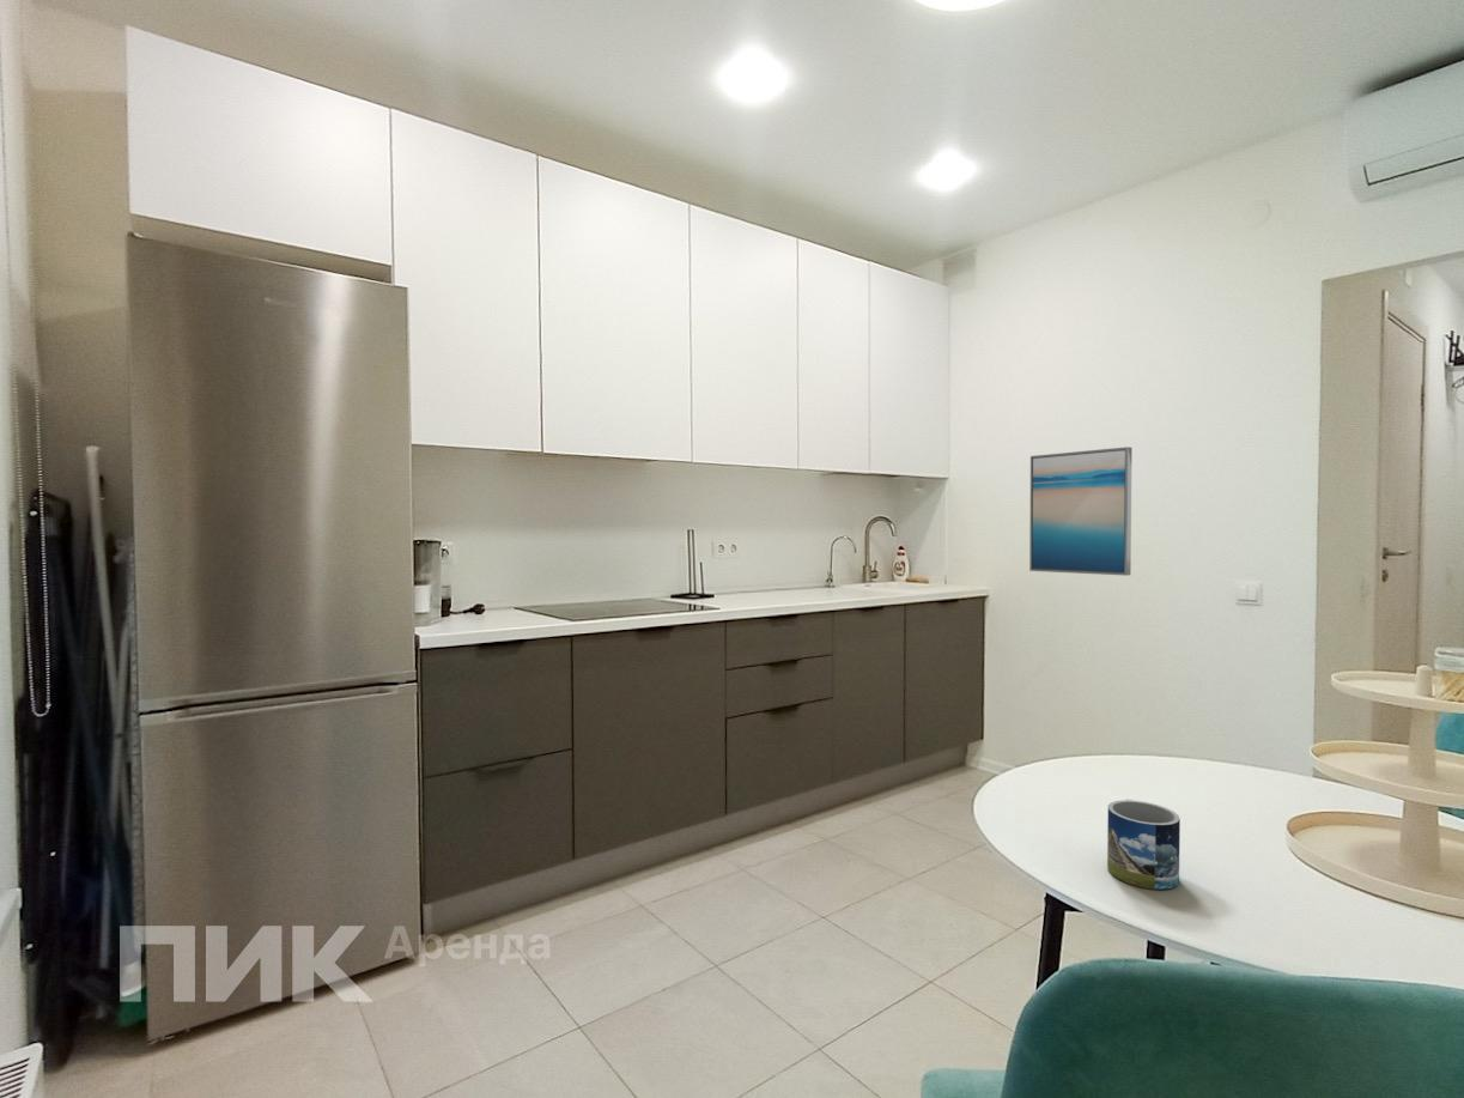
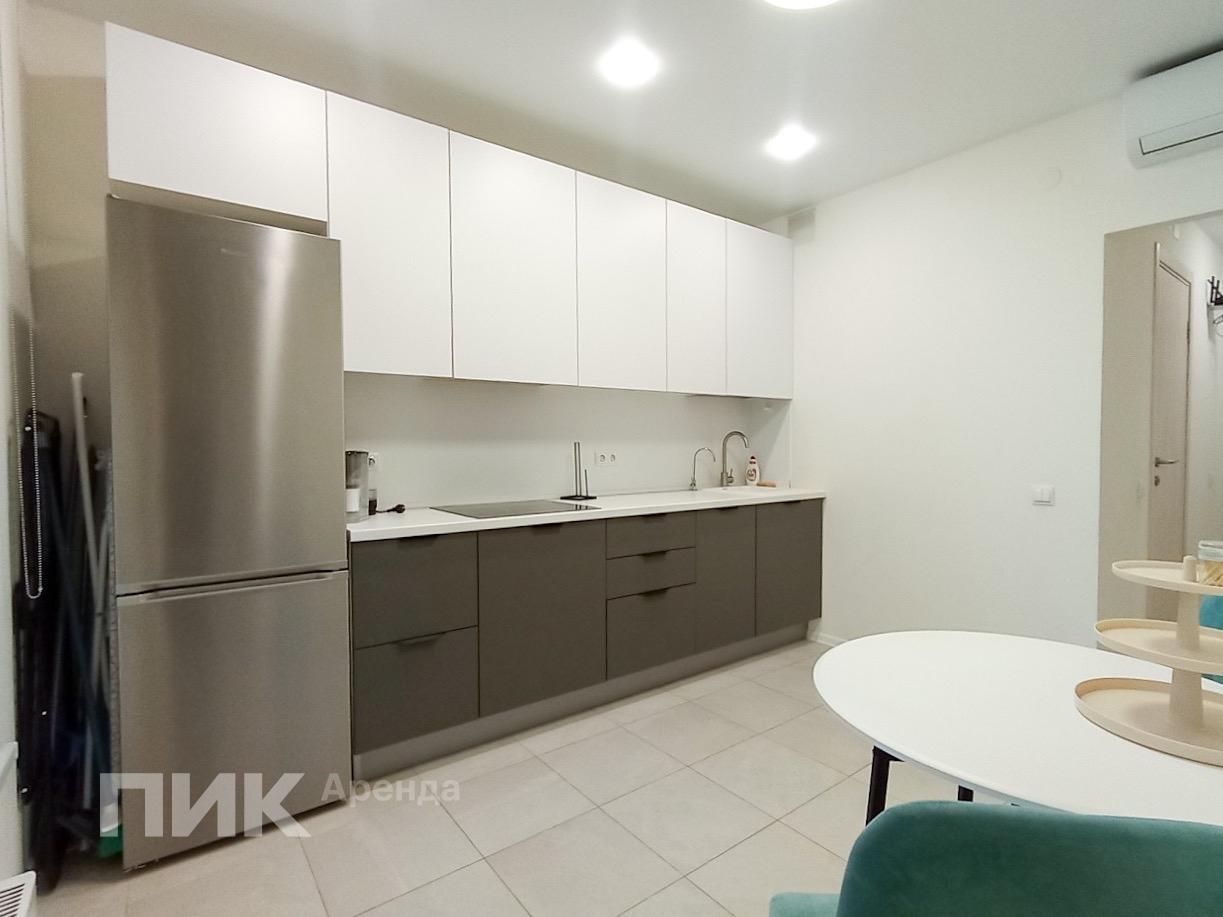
- wall art [1028,445,1134,577]
- mug [1106,799,1181,891]
